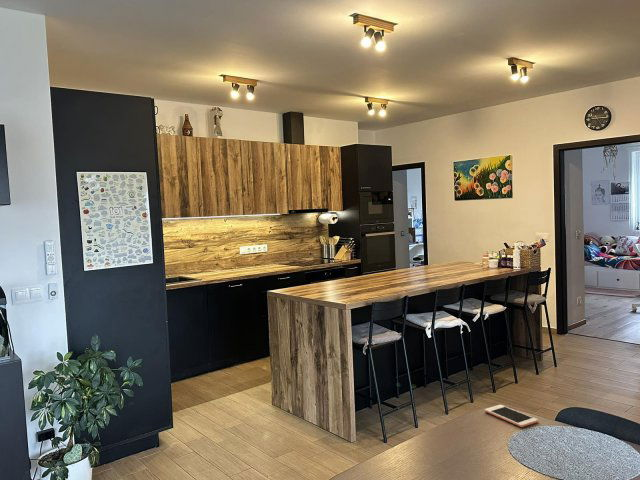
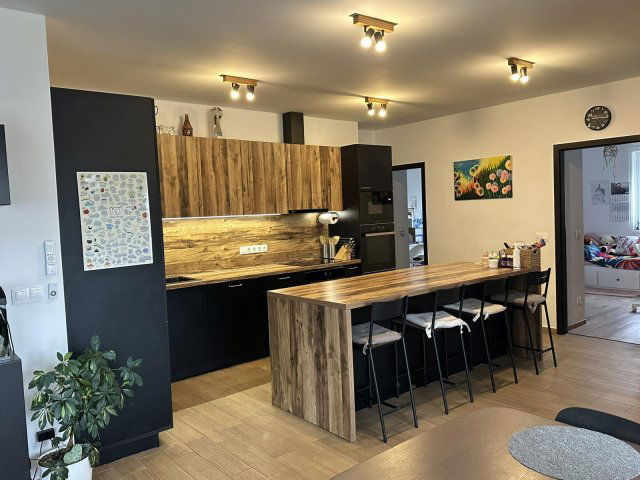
- cell phone [484,404,539,428]
